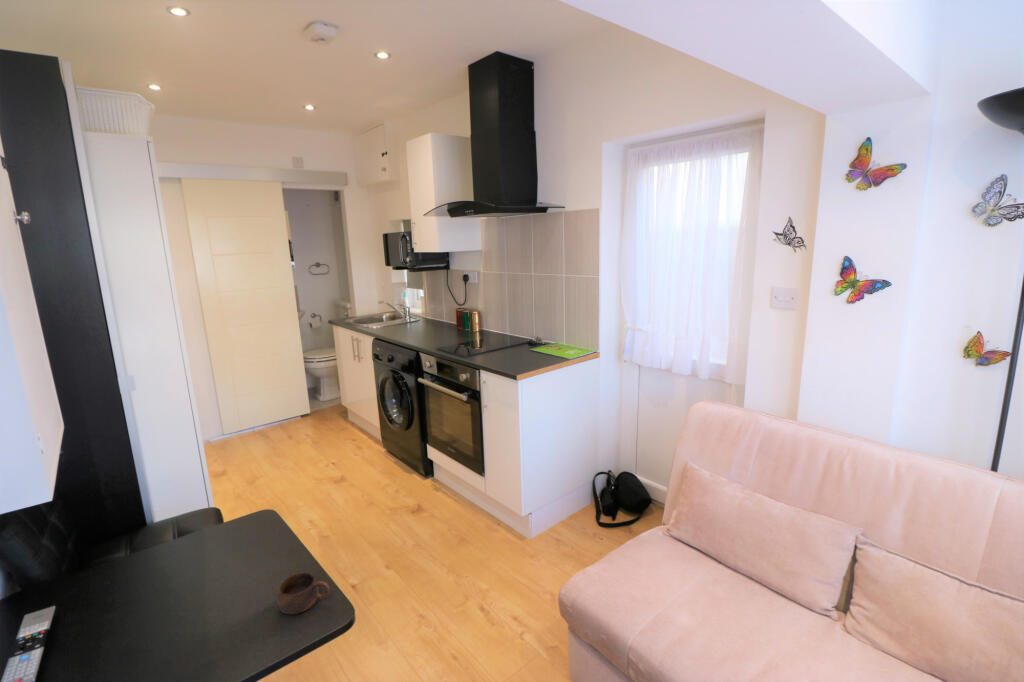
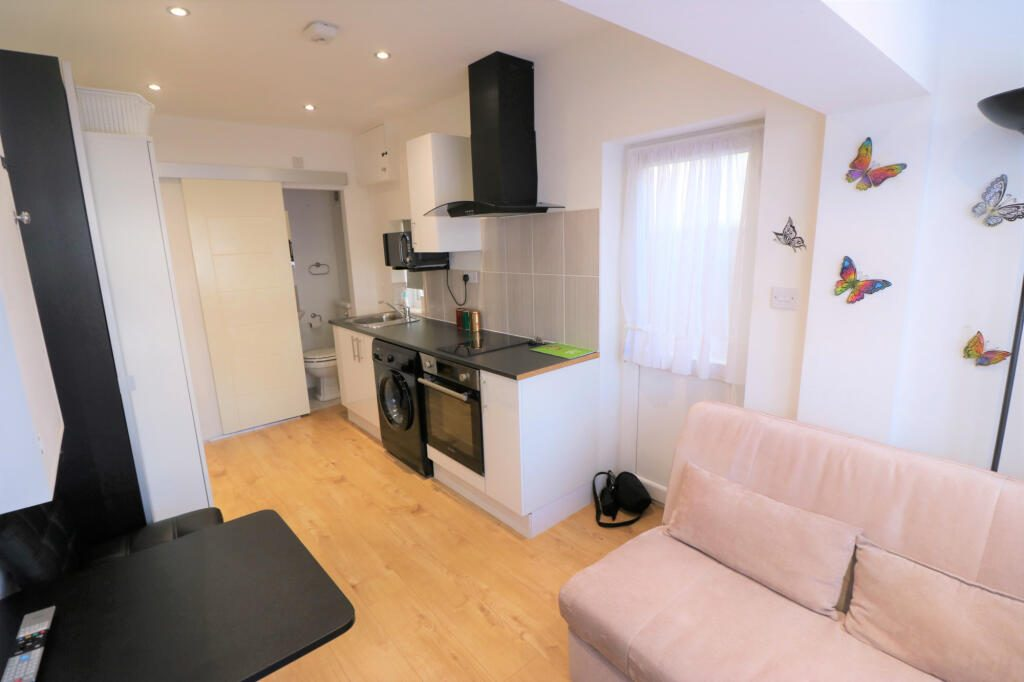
- cup [276,572,331,615]
